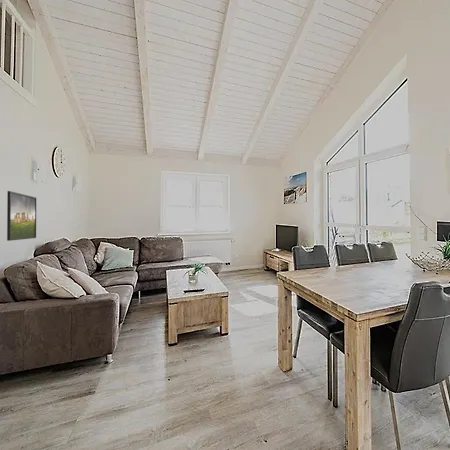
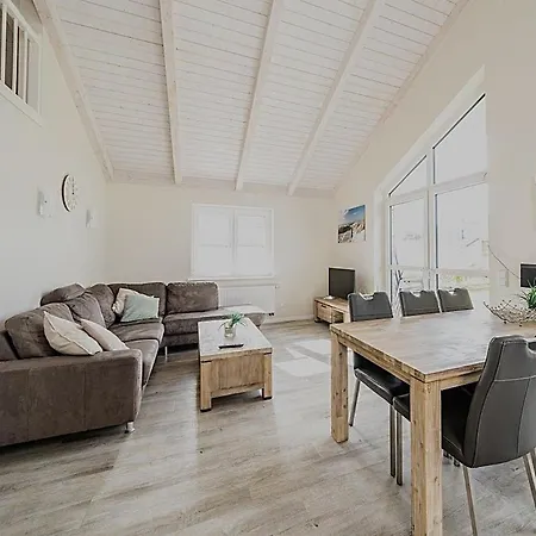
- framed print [6,190,37,242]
